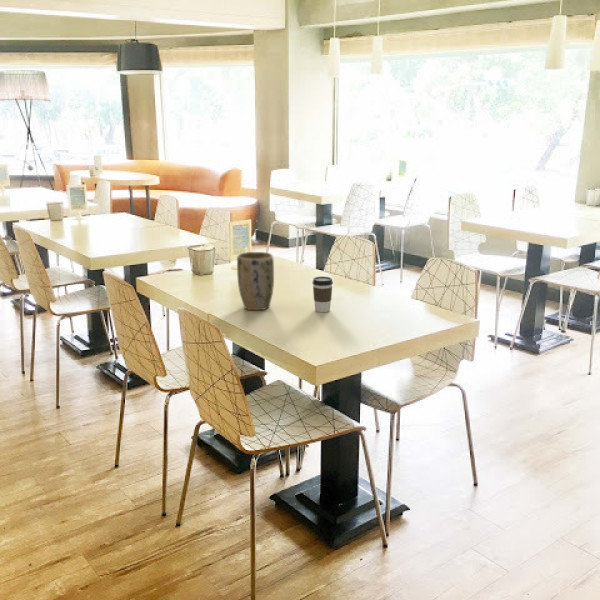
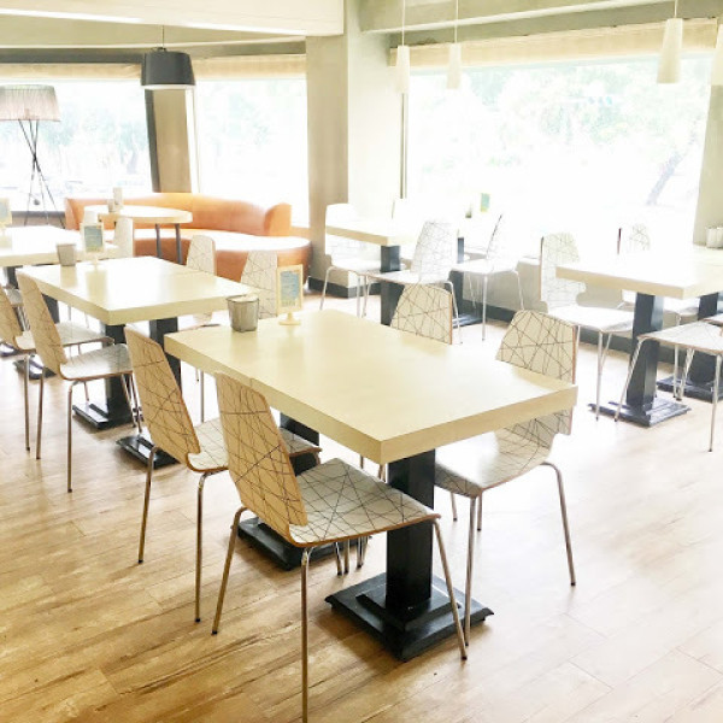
- plant pot [236,251,275,311]
- coffee cup [311,275,334,313]
